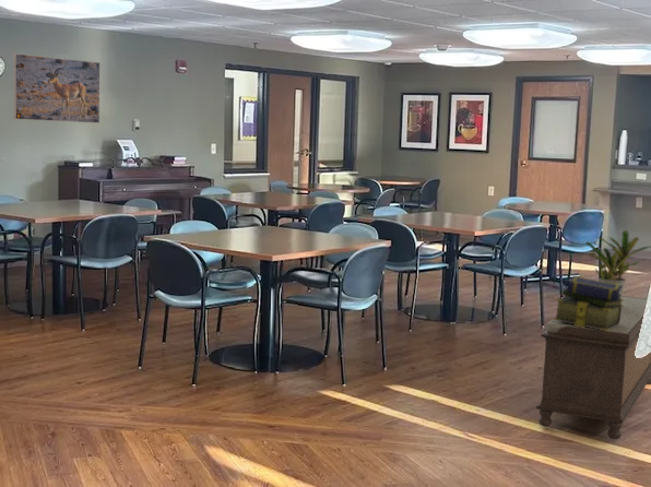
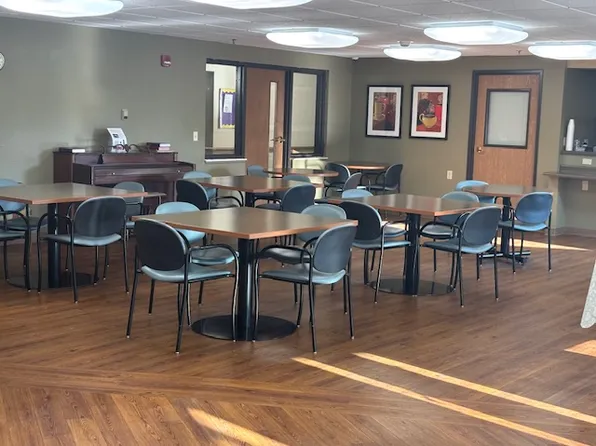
- bench [535,295,651,440]
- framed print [12,52,102,124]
- stack of books [553,275,625,331]
- potted plant [584,229,651,299]
